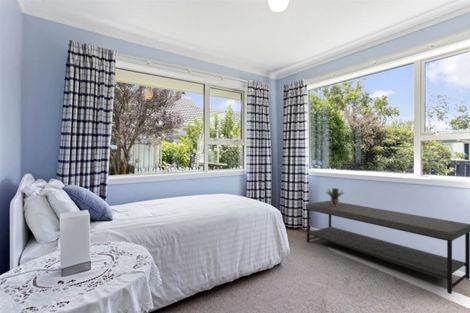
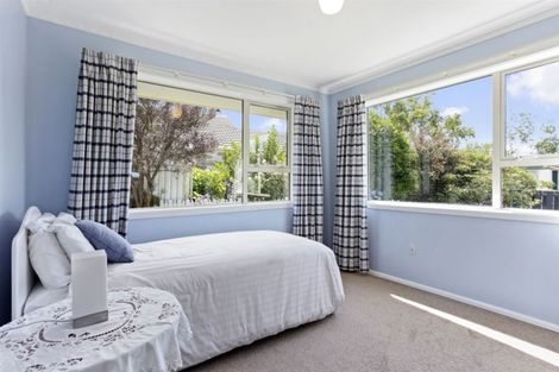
- storage bench [305,200,470,295]
- potted plant [325,187,345,206]
